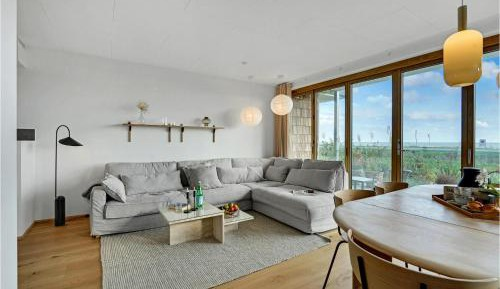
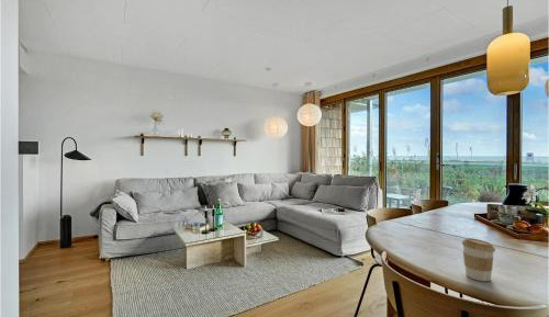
+ coffee cup [461,237,496,282]
